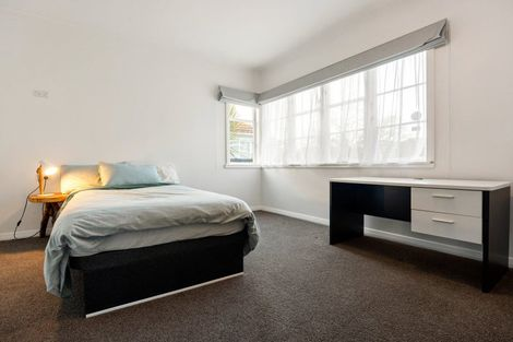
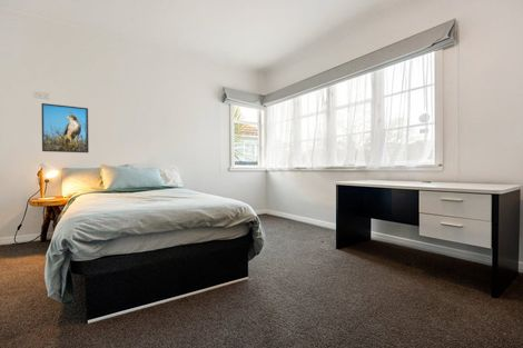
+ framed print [40,102,90,153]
